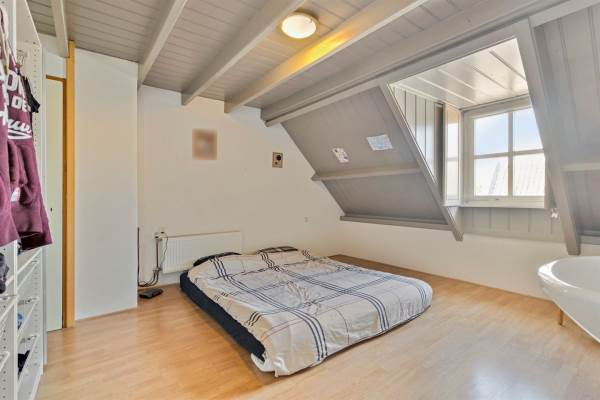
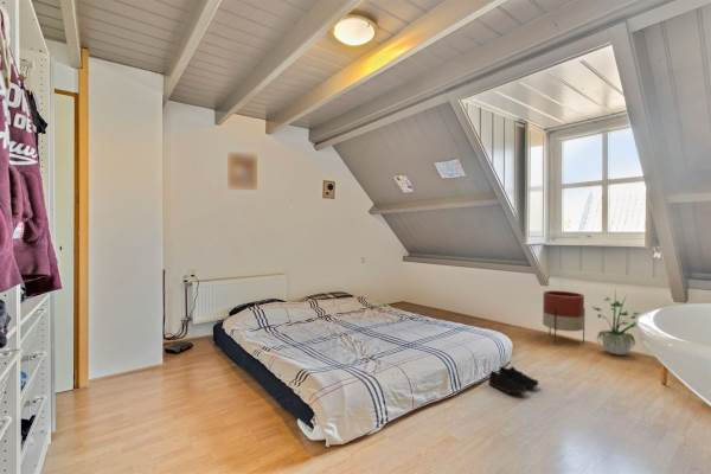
+ planter [542,289,585,346]
+ potted plant [590,289,641,357]
+ shoe [487,365,539,395]
